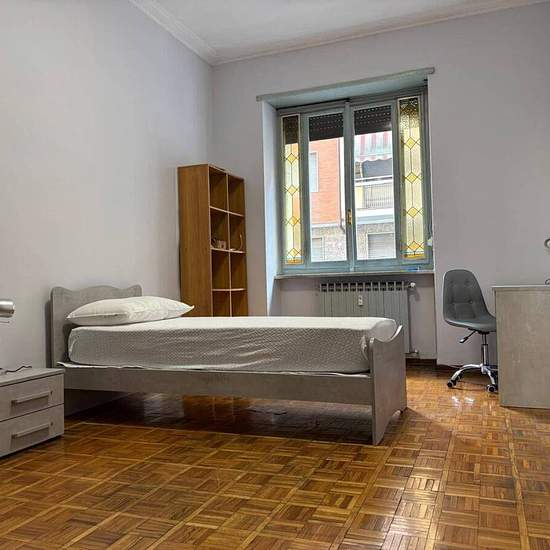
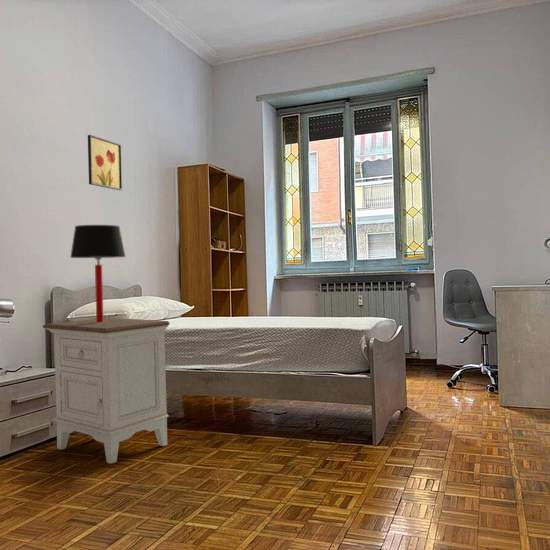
+ wall art [87,134,123,191]
+ table lamp [69,224,127,323]
+ nightstand [42,317,171,465]
